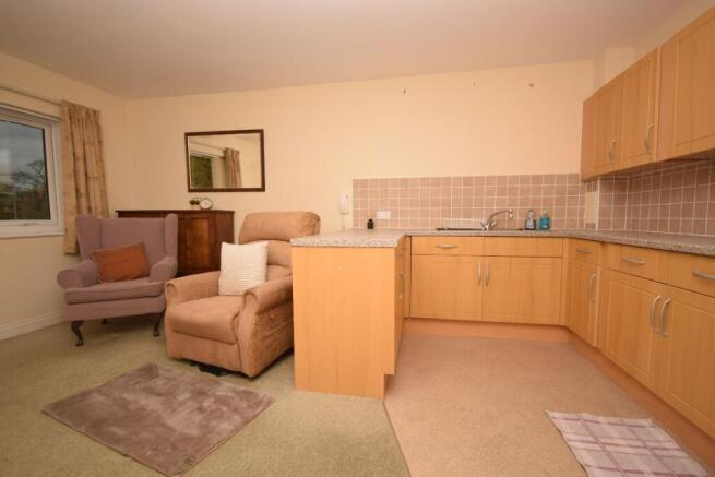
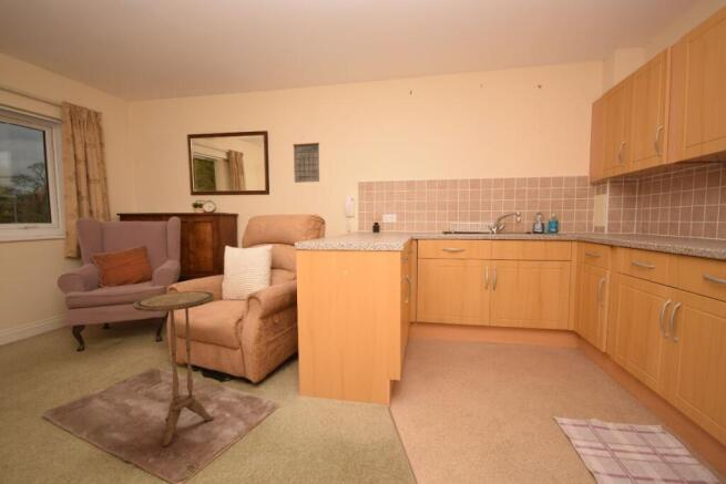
+ calendar [293,136,320,184]
+ side table [132,290,216,447]
